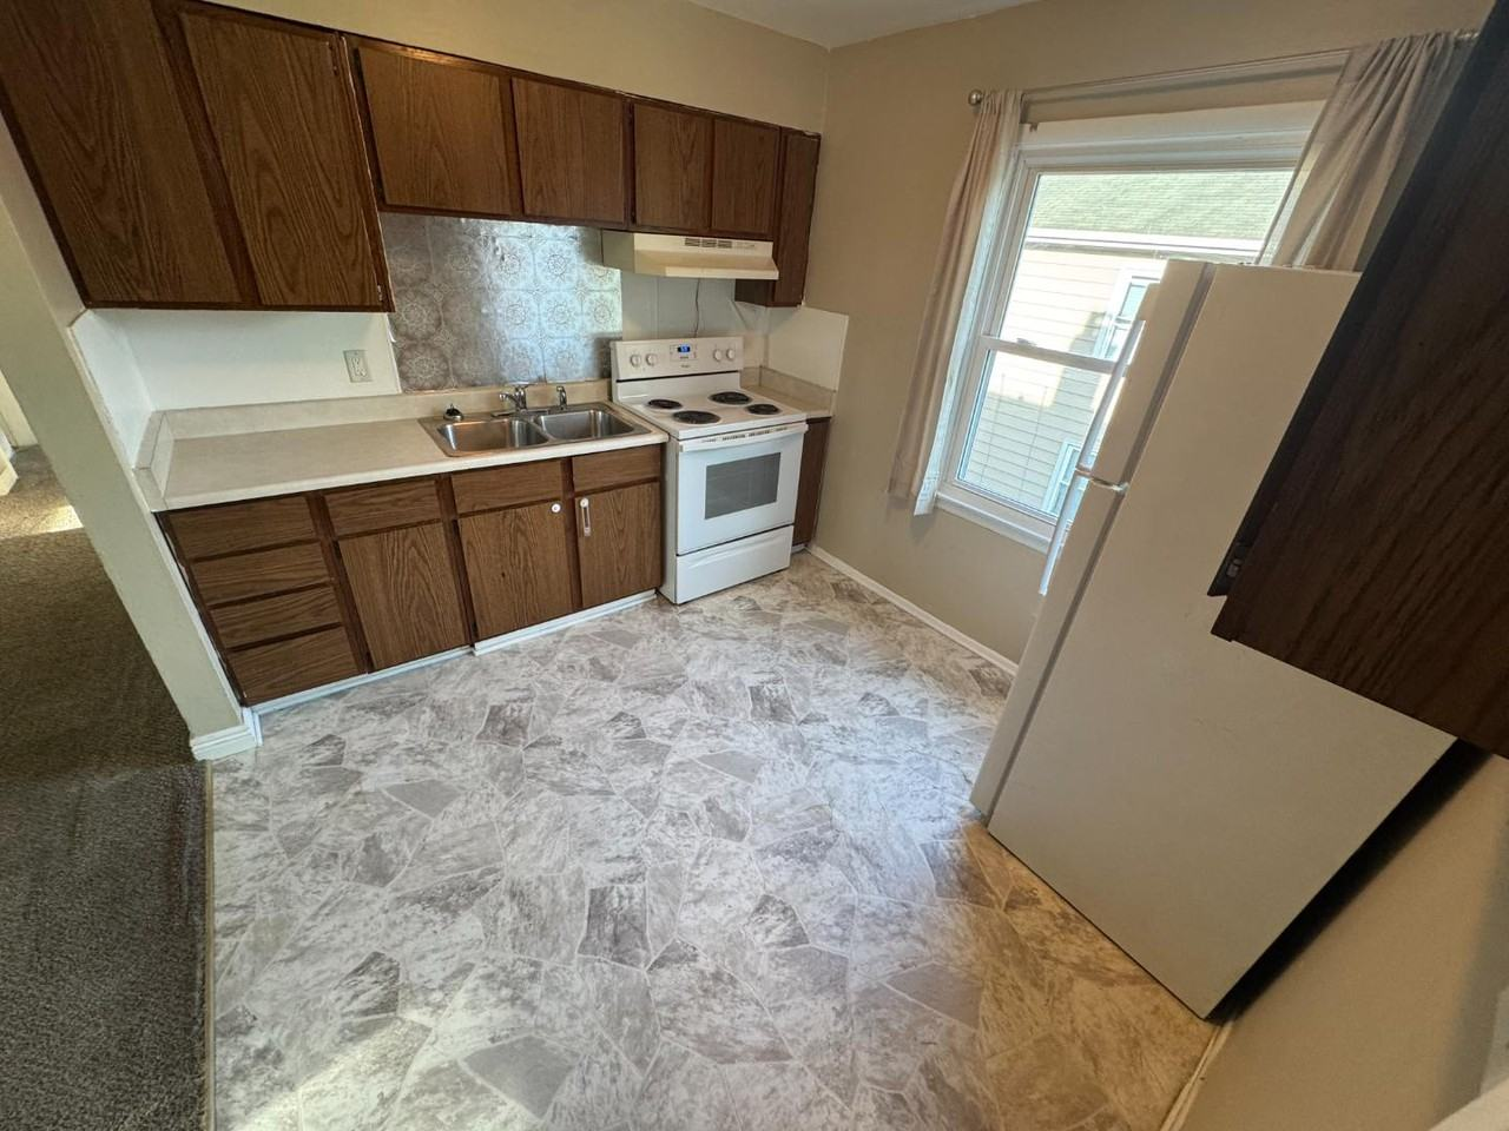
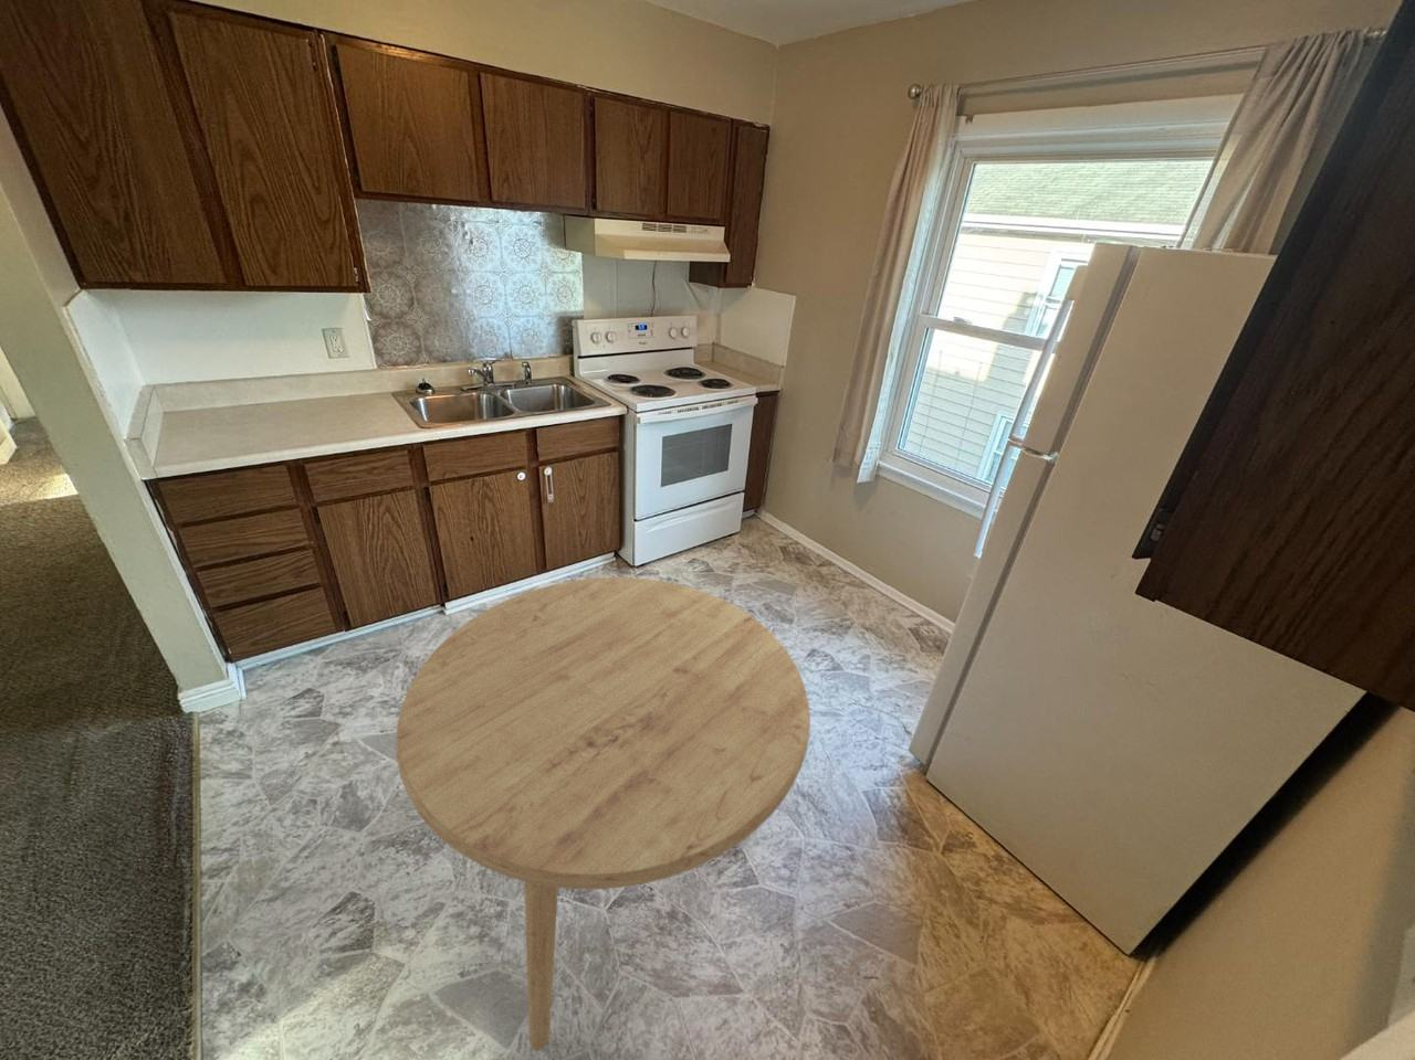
+ dining table [394,577,811,1052]
